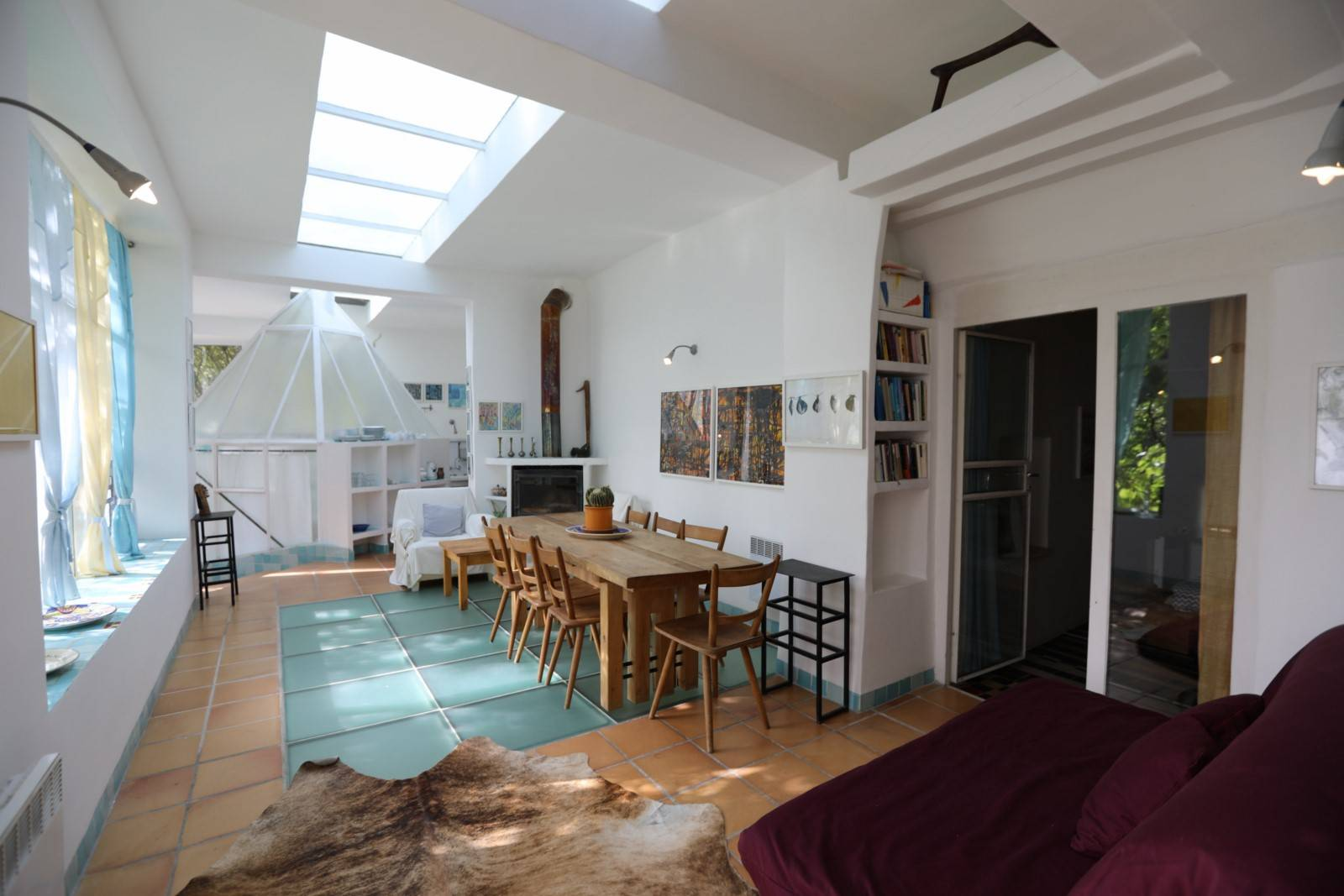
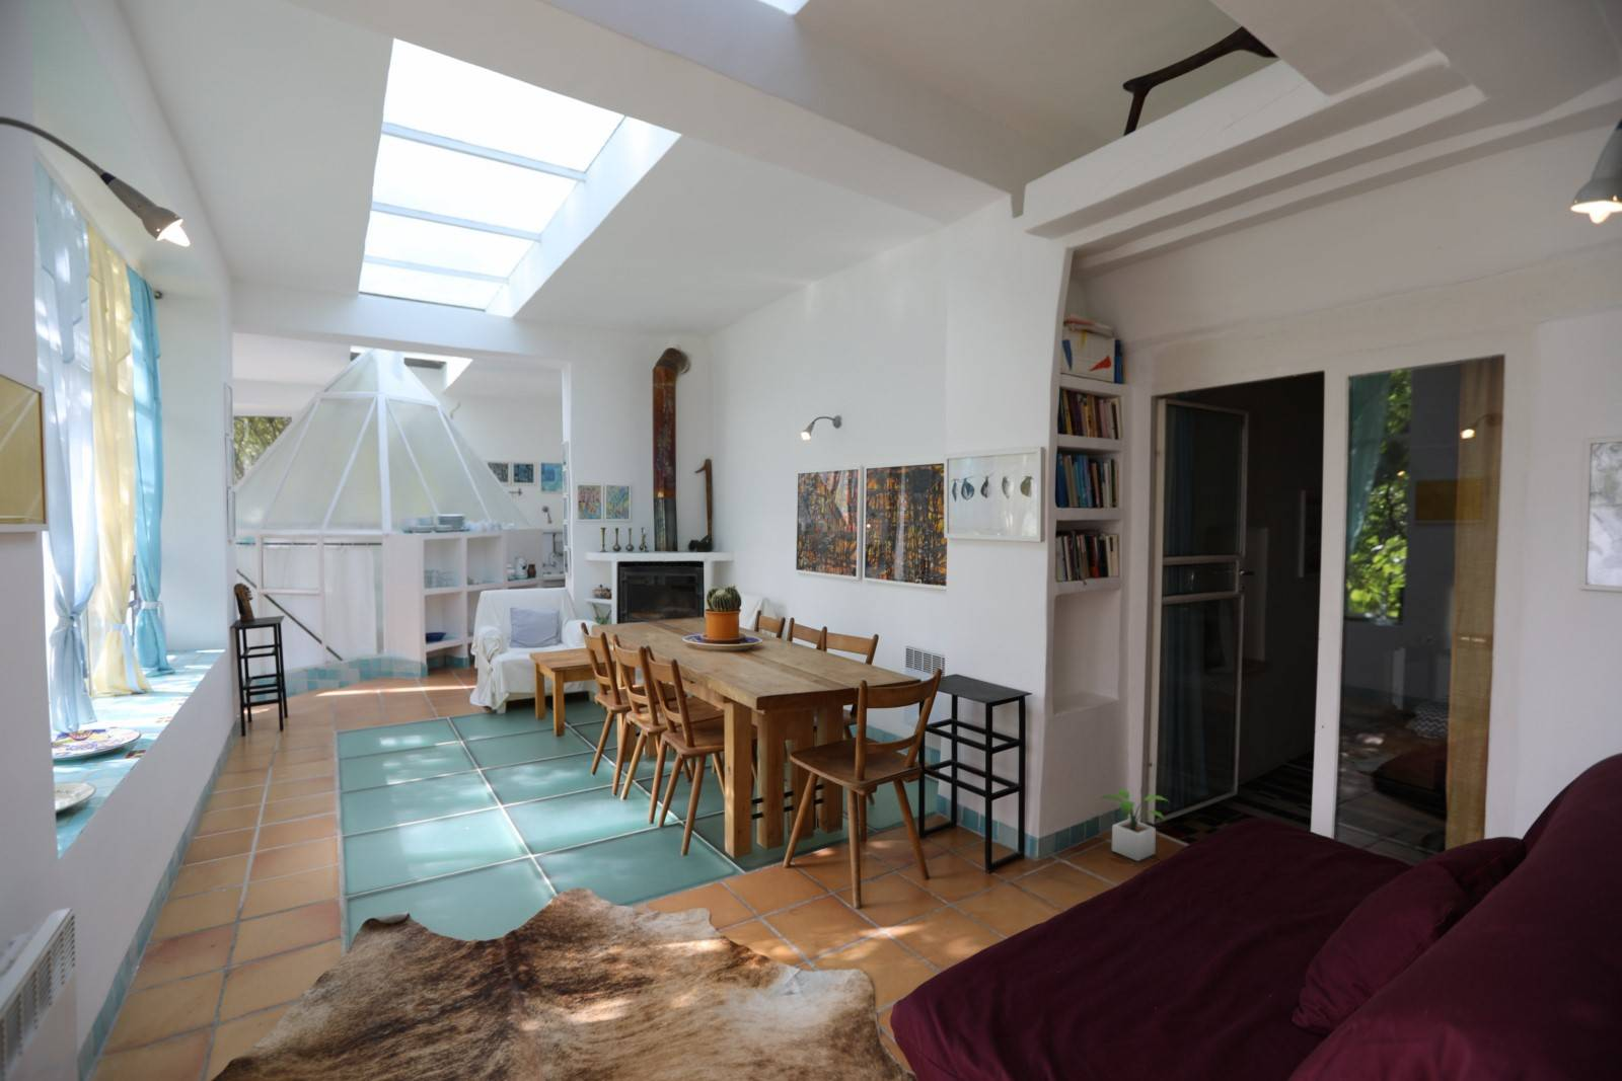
+ potted plant [1099,789,1171,863]
